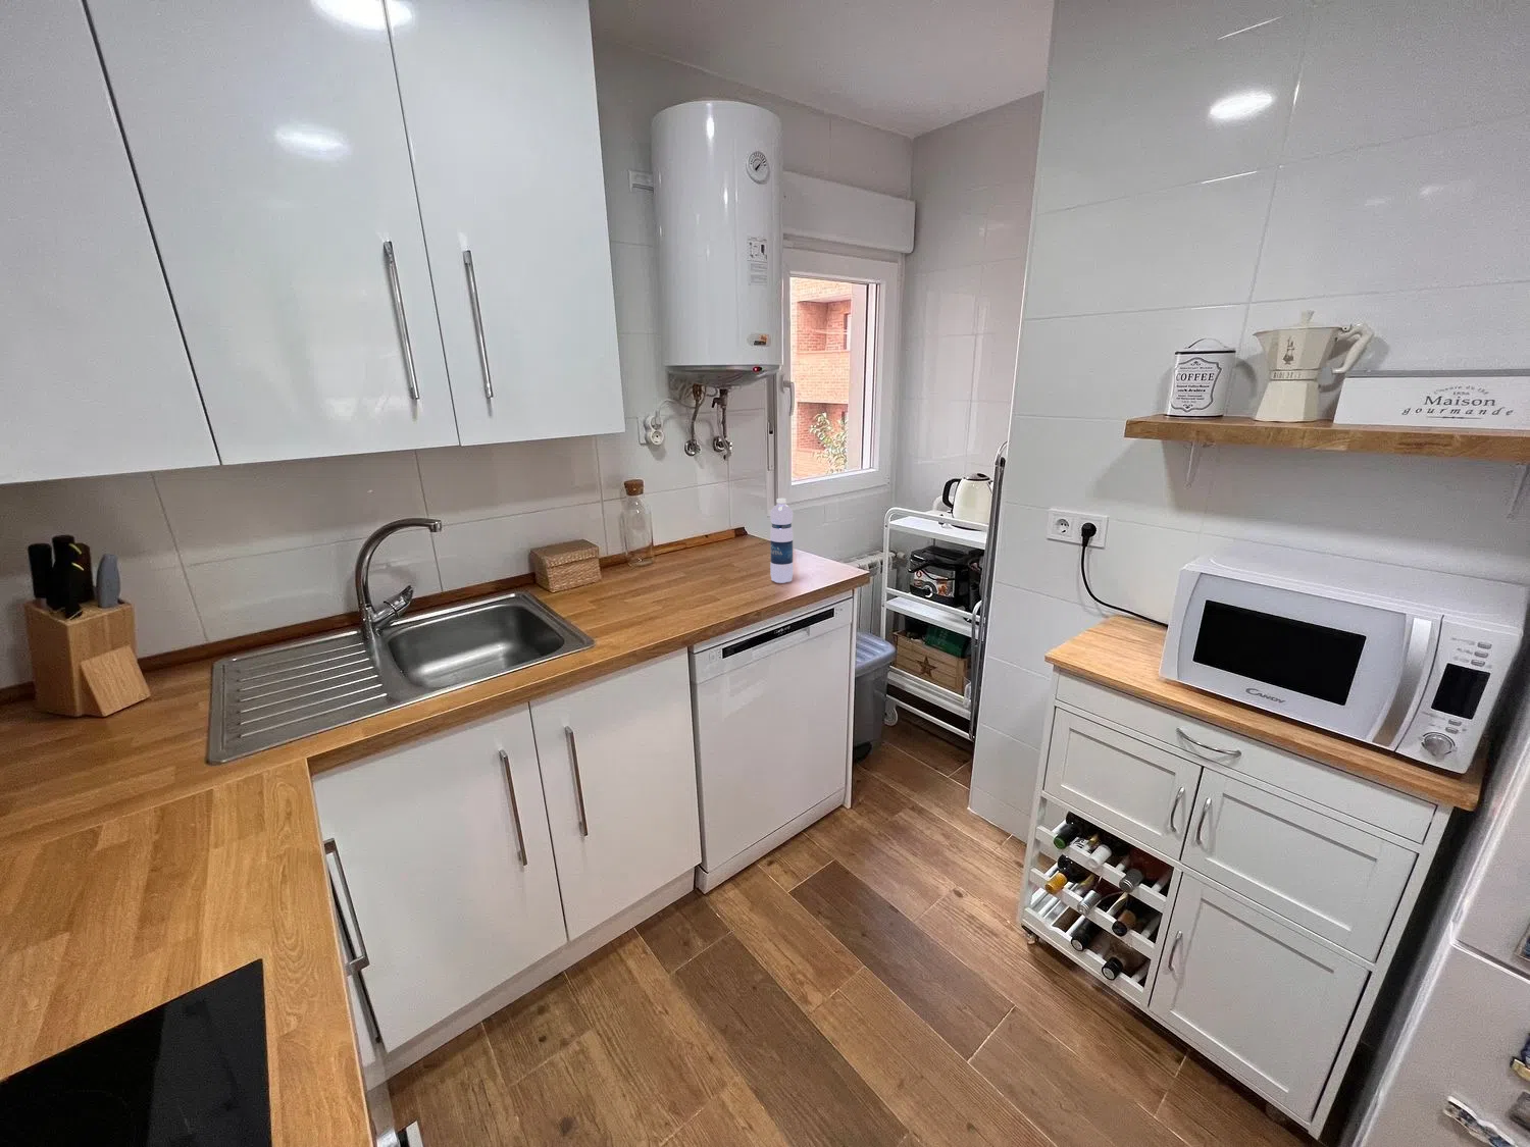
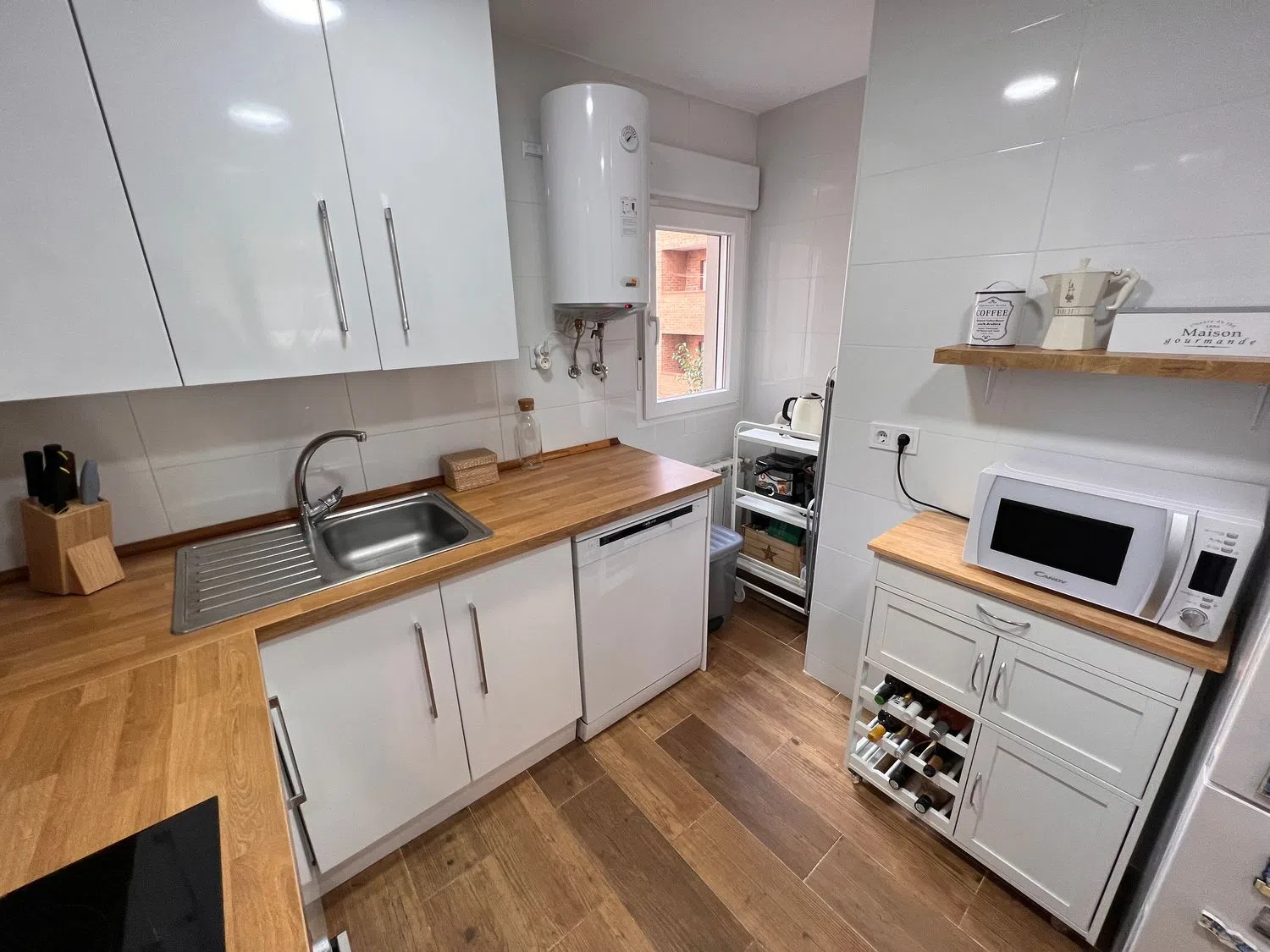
- water bottle [769,498,795,584]
